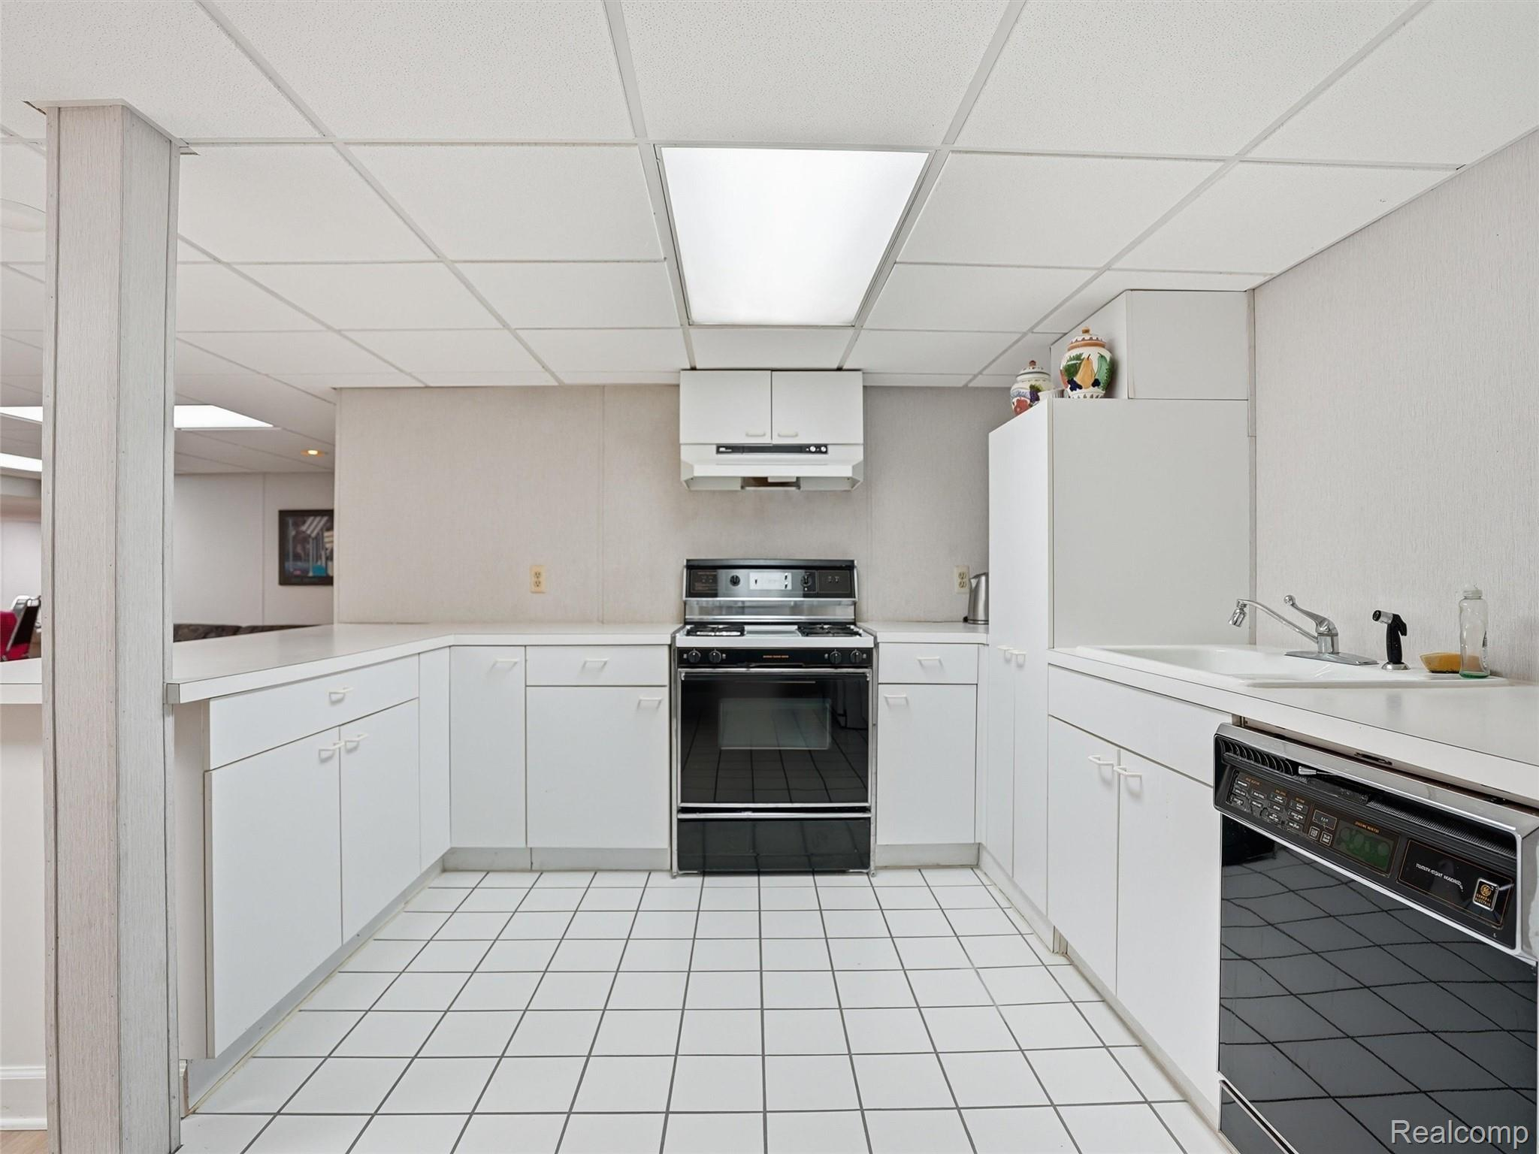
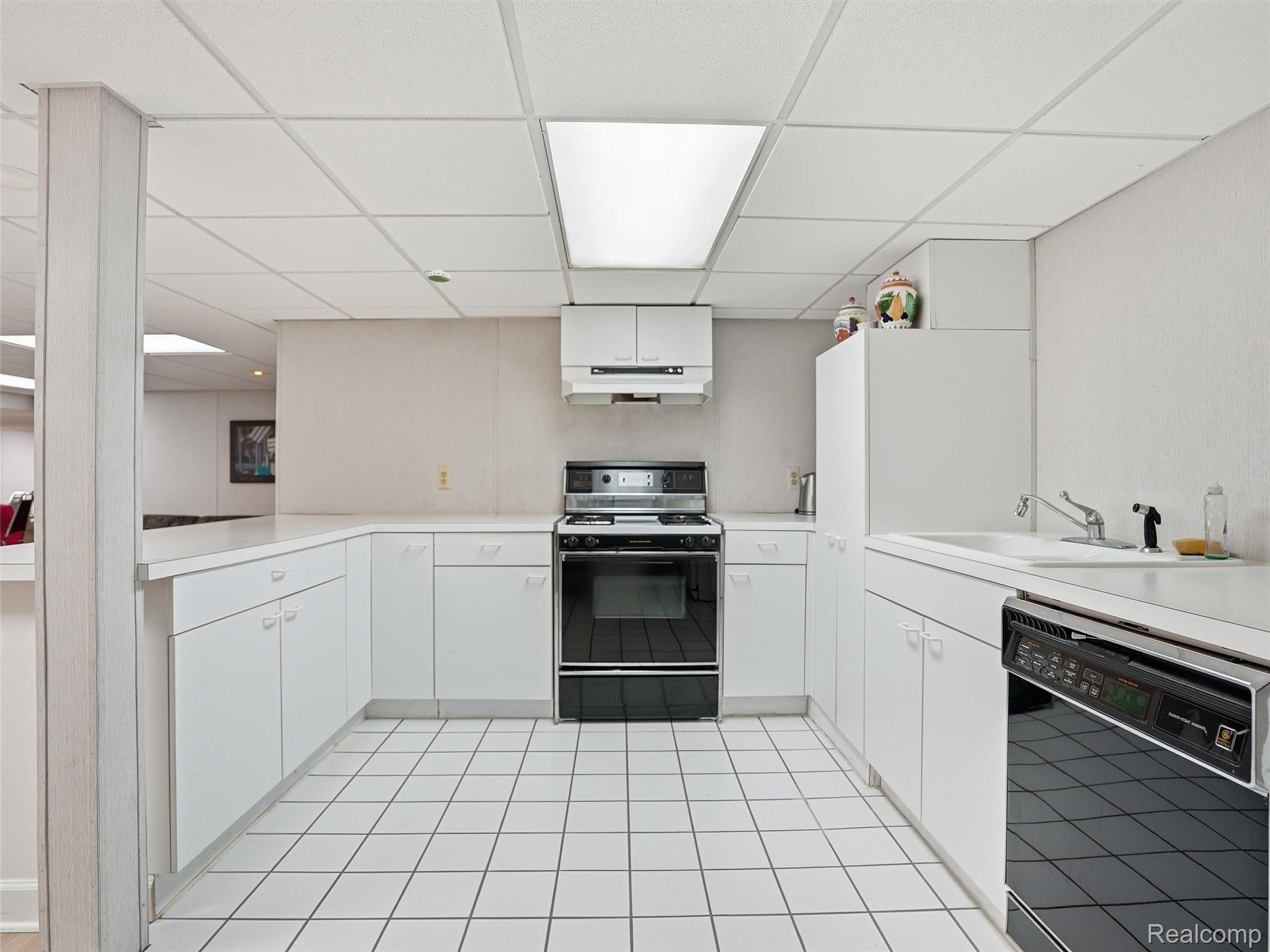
+ smoke detector [427,269,451,283]
